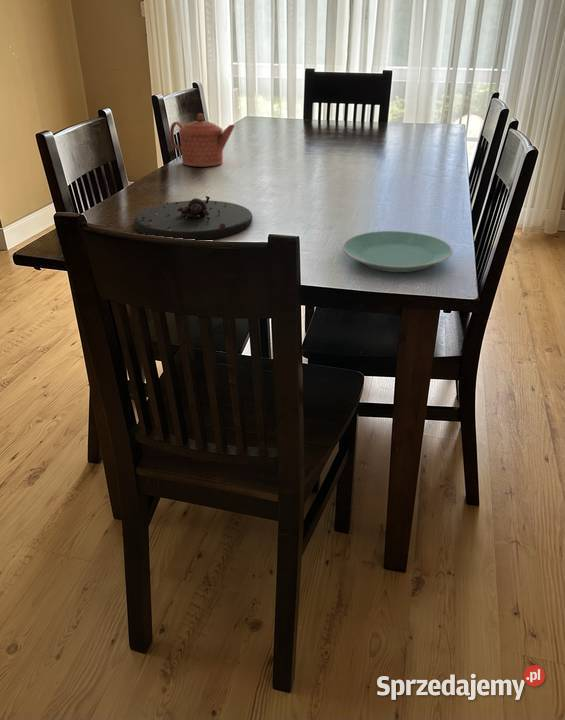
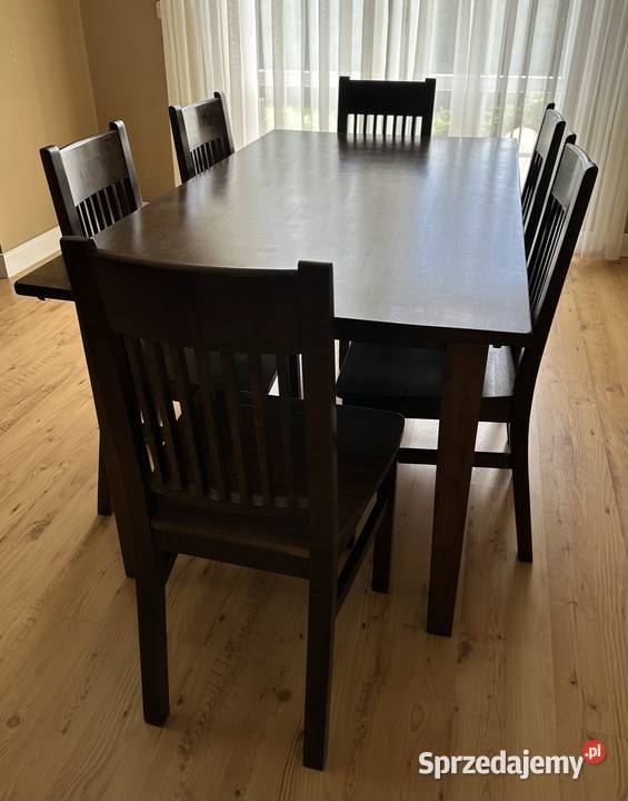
- plate [133,195,254,241]
- plate [341,230,454,273]
- teapot [169,112,236,168]
